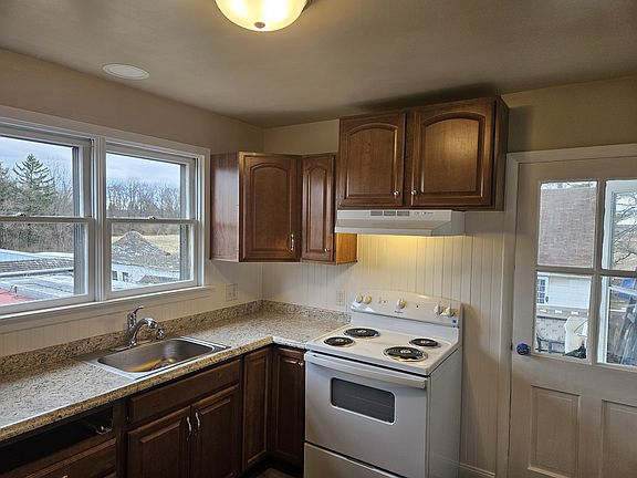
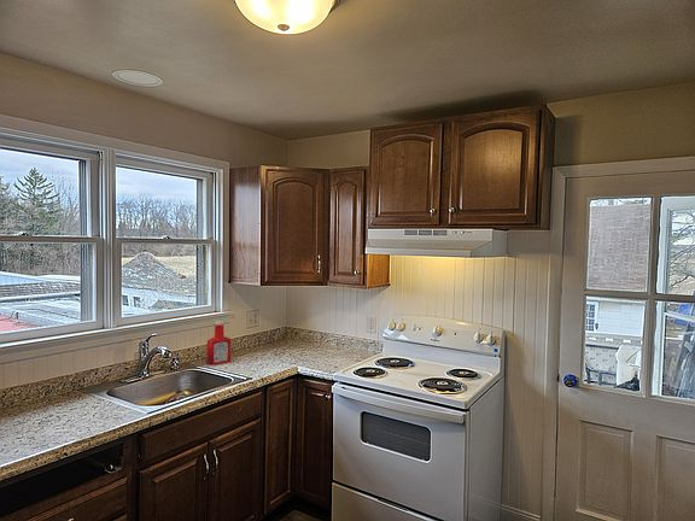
+ soap bottle [206,320,232,365]
